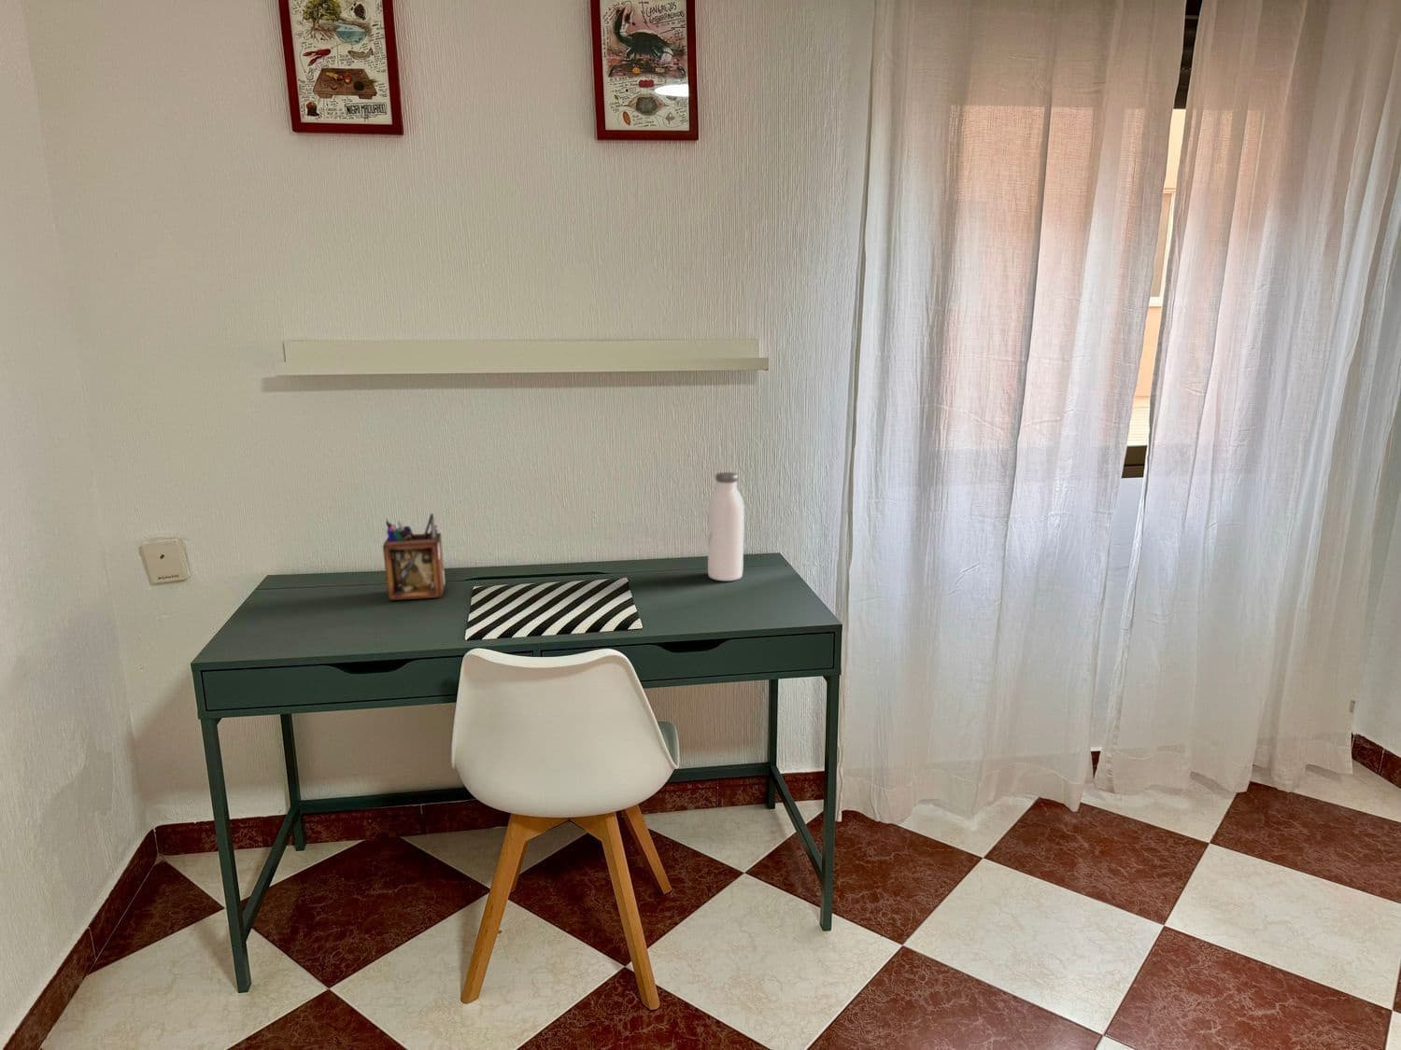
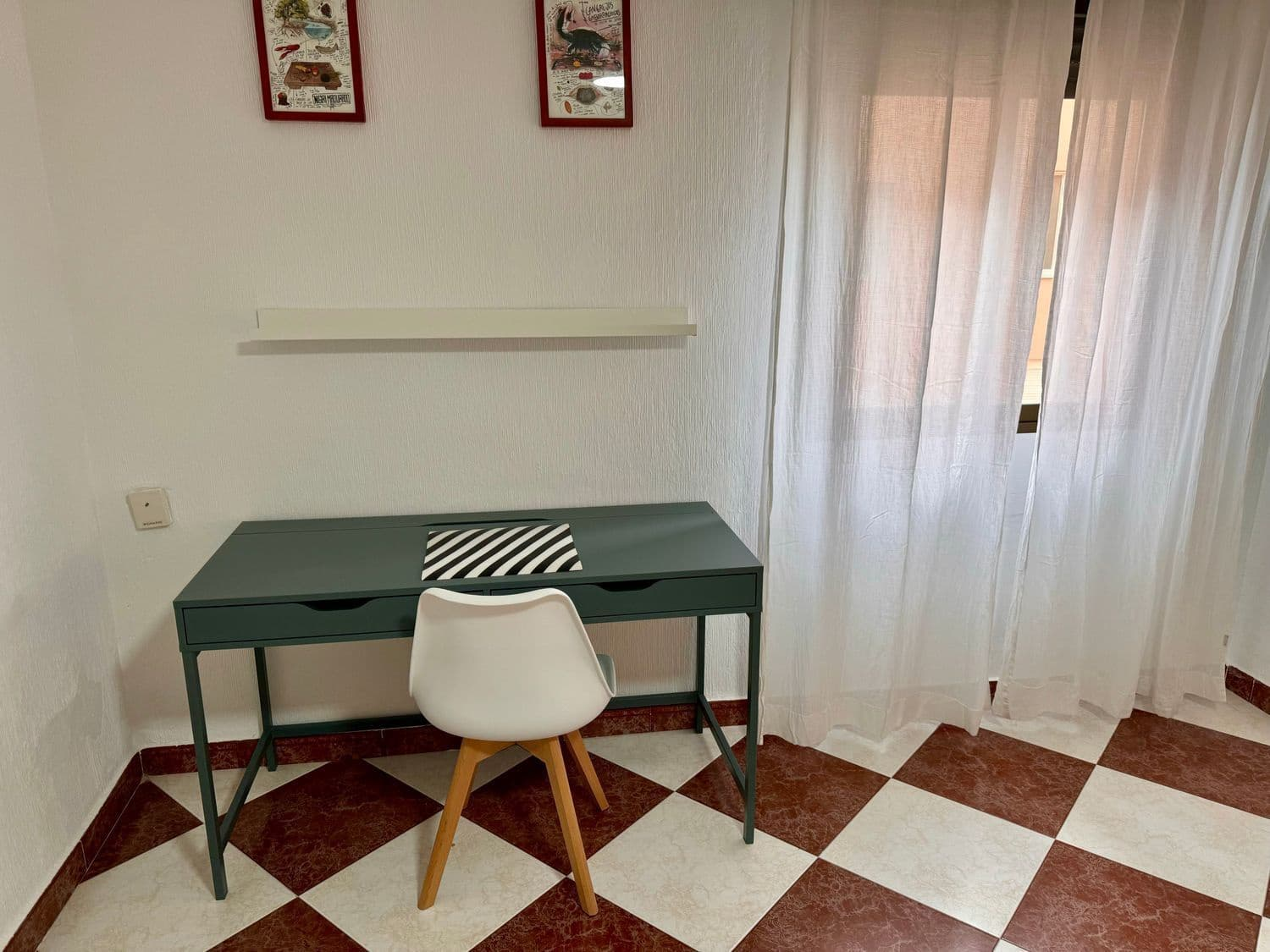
- desk organizer [382,513,447,601]
- water bottle [707,471,746,581]
